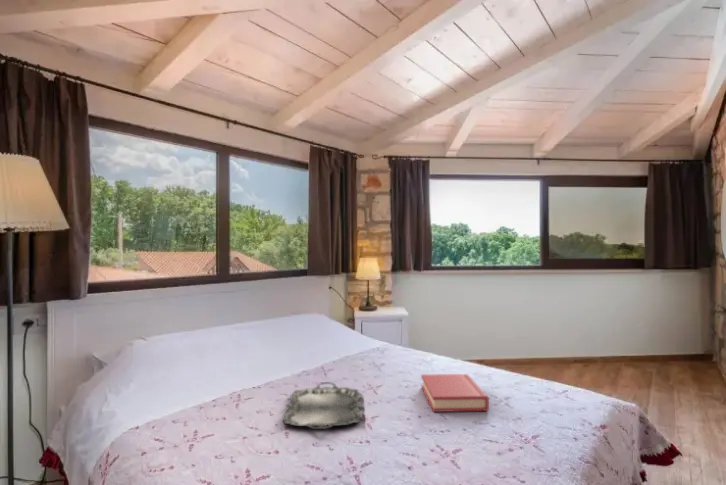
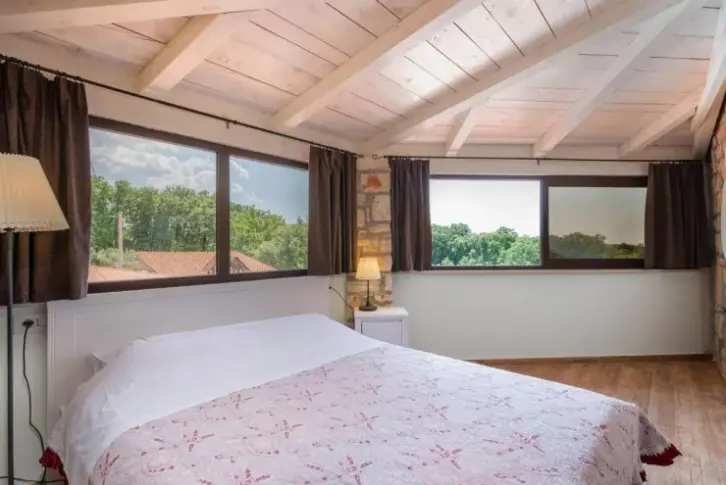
- hardback book [420,373,490,413]
- serving tray [281,381,364,430]
